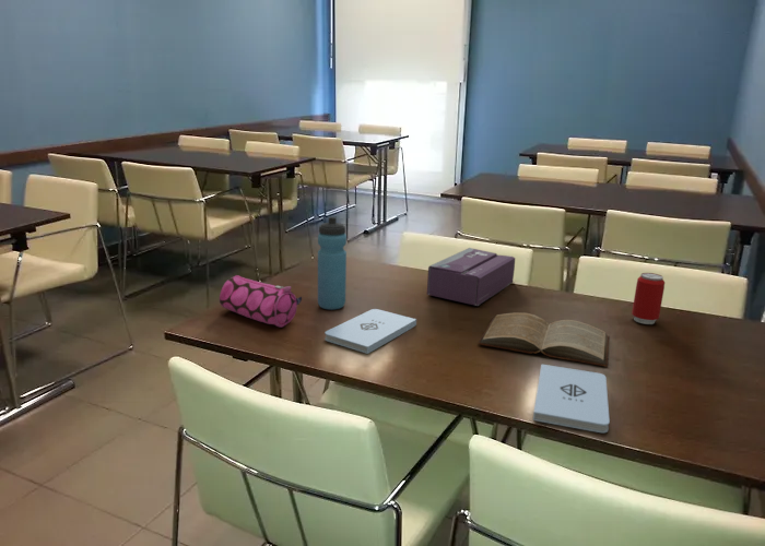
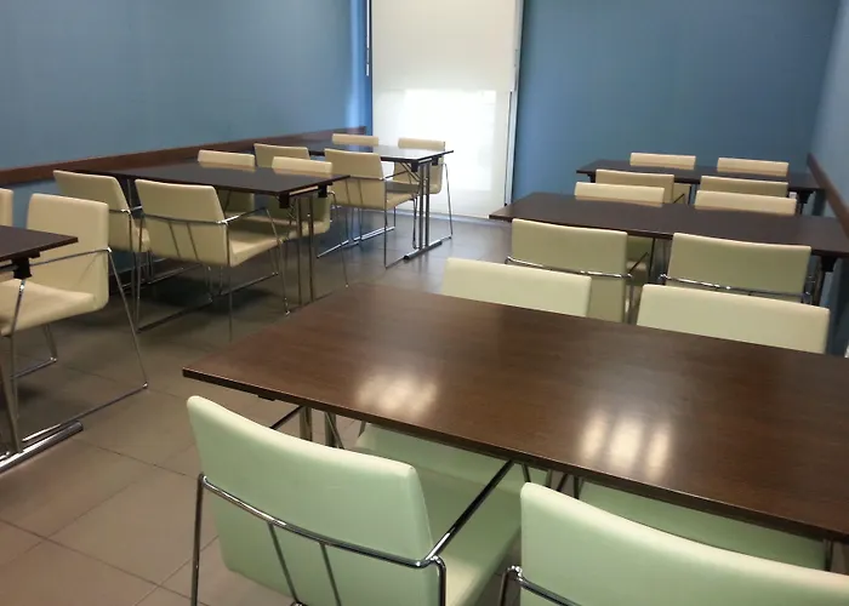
- beverage can [631,272,666,325]
- book [476,311,610,368]
- notepad [532,363,611,434]
- notepad [325,308,417,355]
- tissue box [426,247,516,307]
- water bottle [317,216,348,311]
- pencil case [219,274,303,328]
